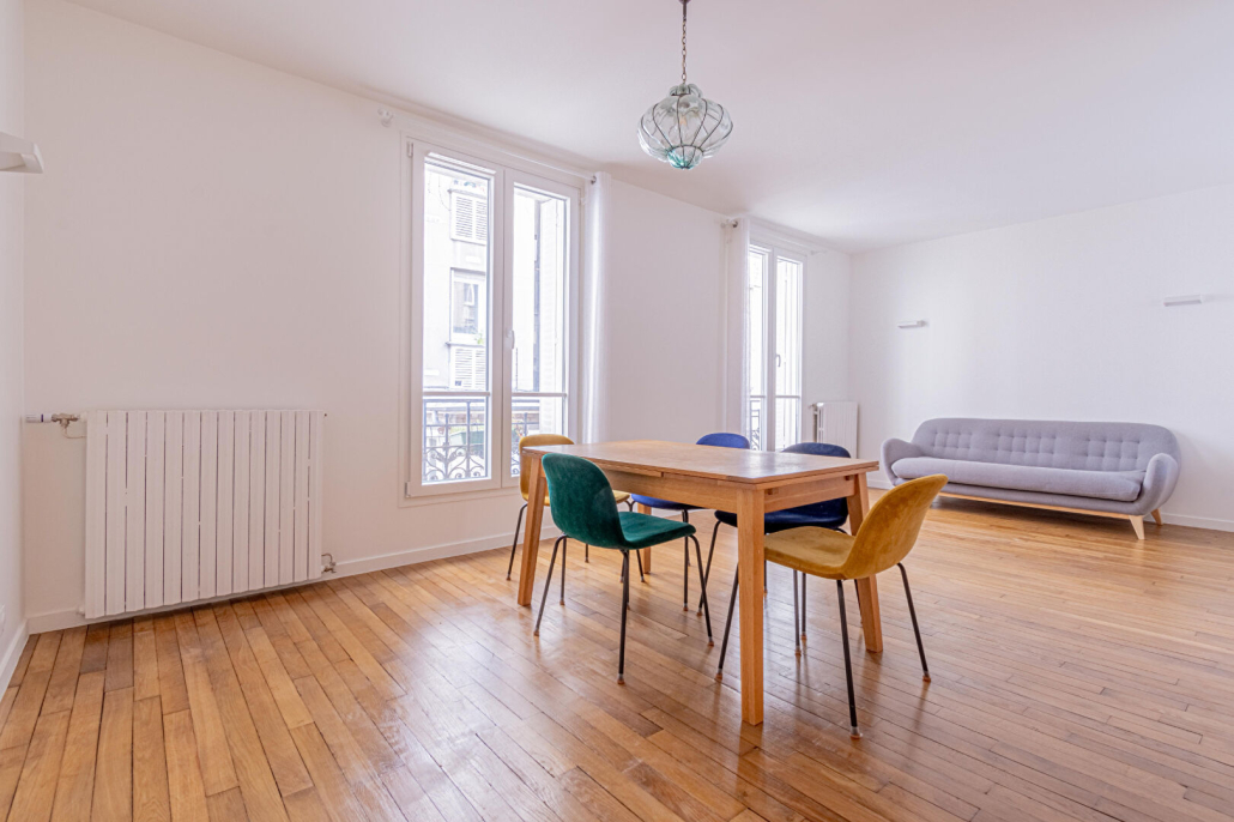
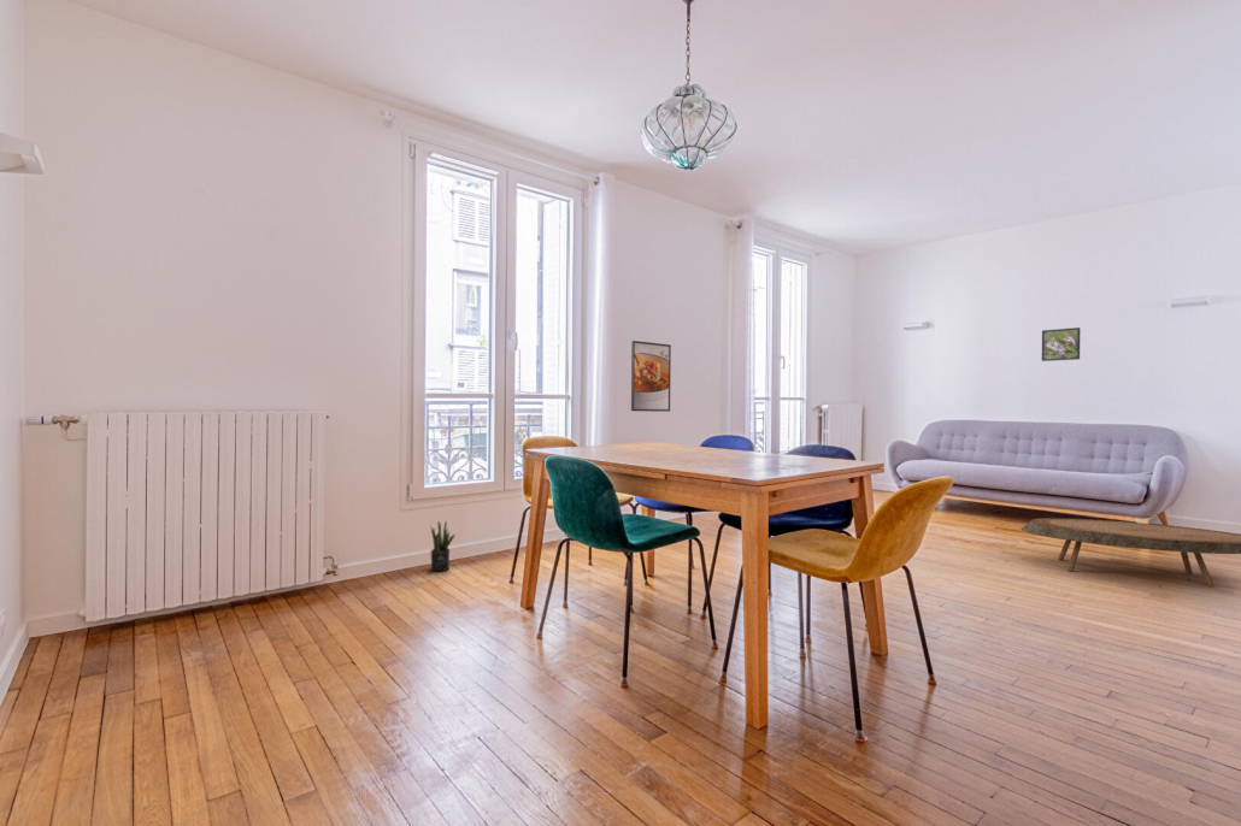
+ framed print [630,340,672,413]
+ coffee table [1021,518,1241,588]
+ potted plant [429,519,457,572]
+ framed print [1041,326,1081,362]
